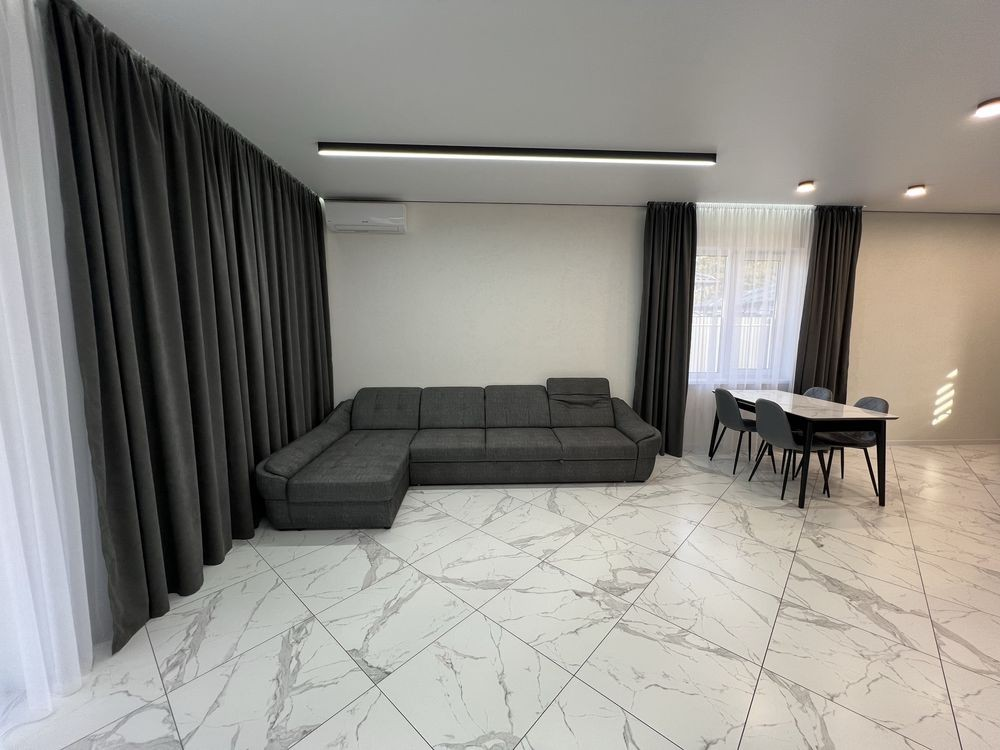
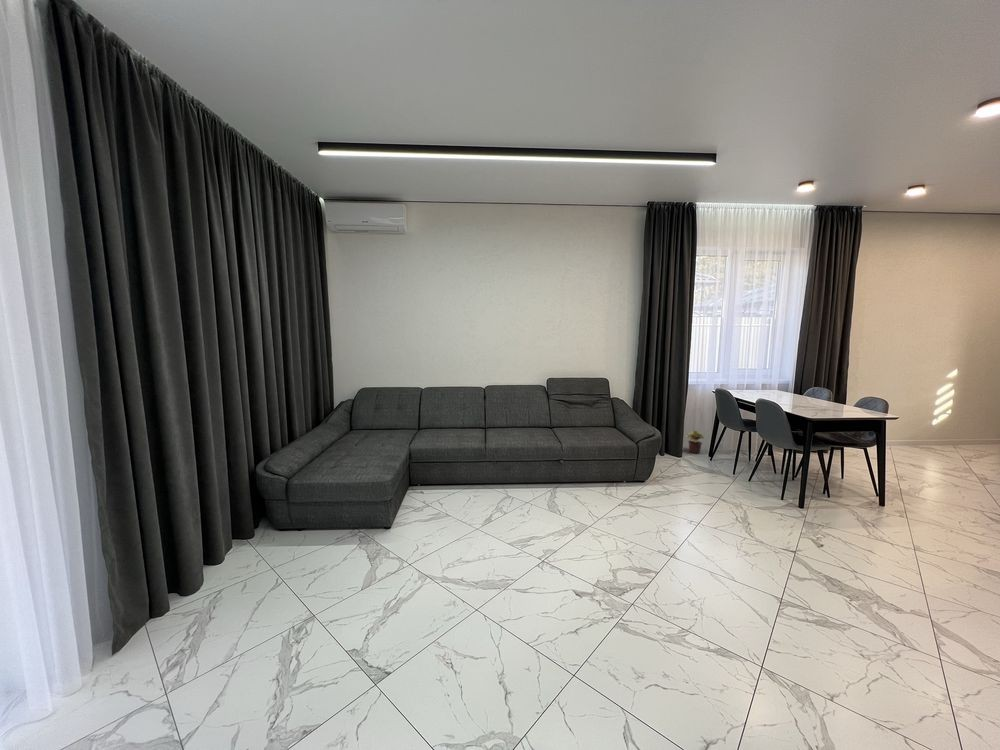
+ potted plant [684,429,705,454]
